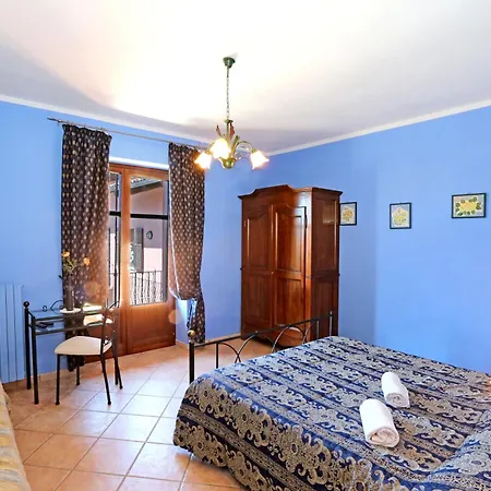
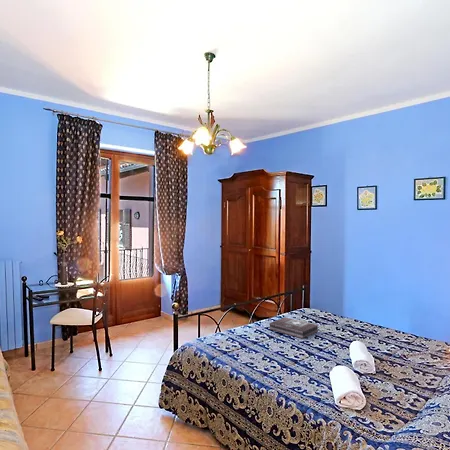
+ first aid kit [269,316,319,339]
